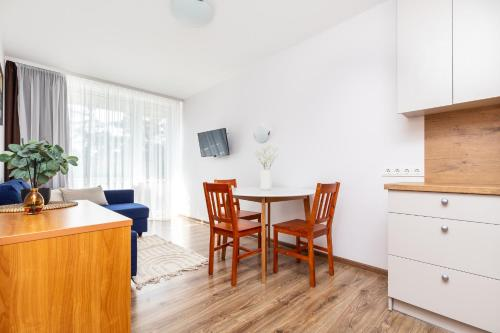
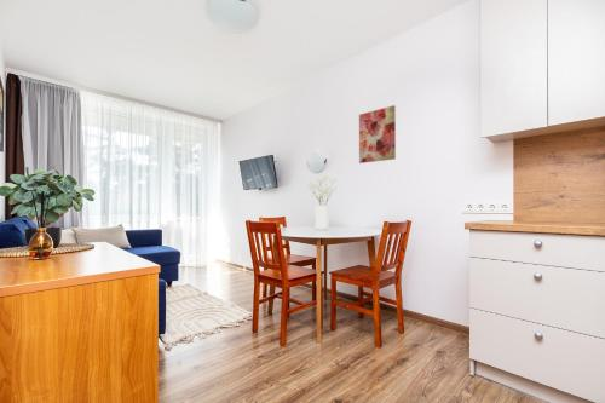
+ wall art [358,104,397,165]
